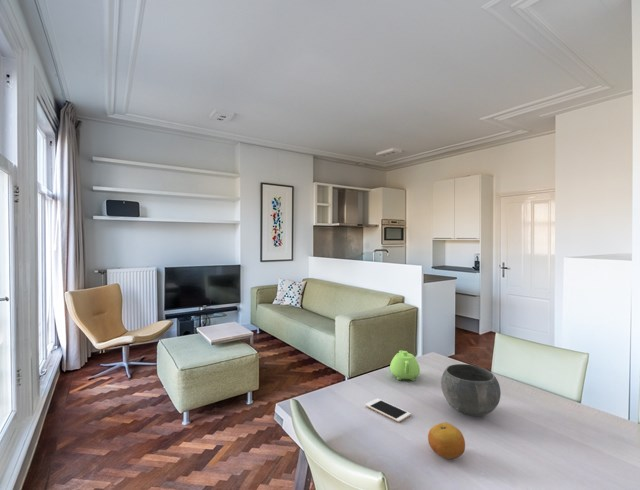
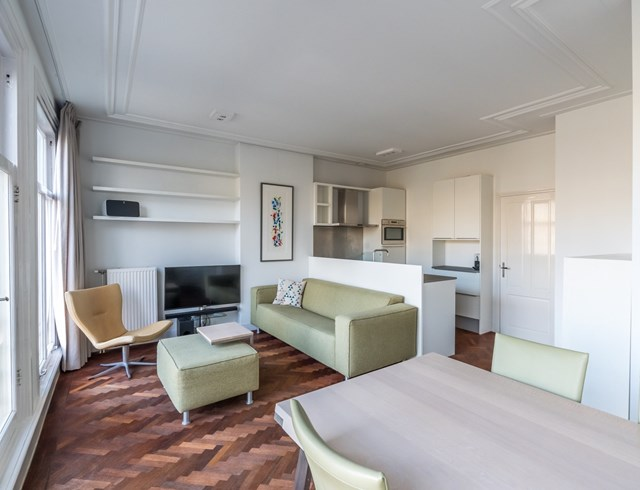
- fruit [427,422,466,460]
- cell phone [364,398,412,423]
- teapot [389,349,421,382]
- bowl [440,363,502,417]
